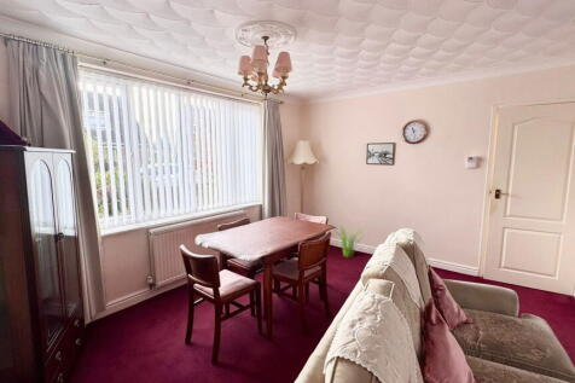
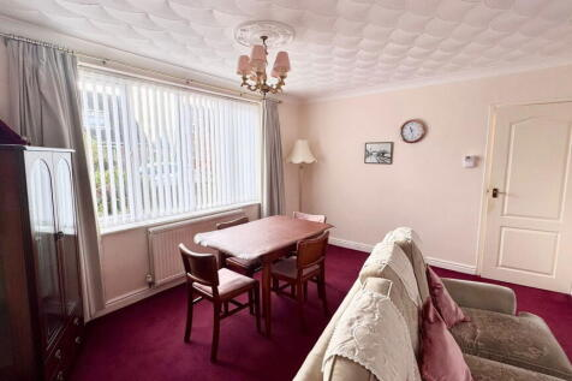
- decorative plant [332,226,364,257]
